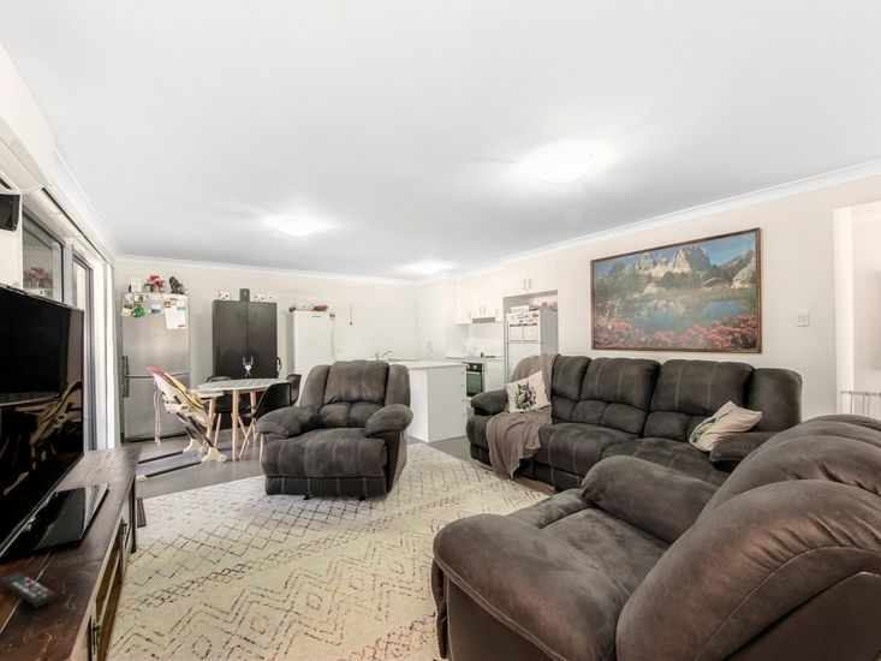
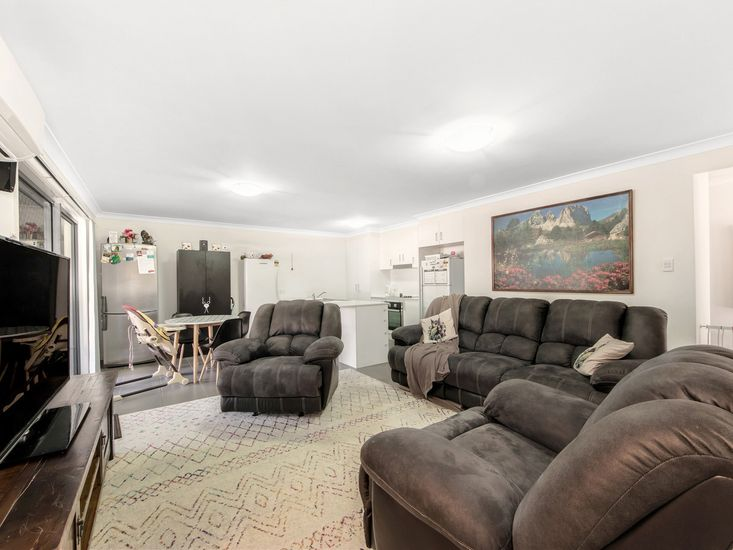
- remote control [0,570,59,609]
